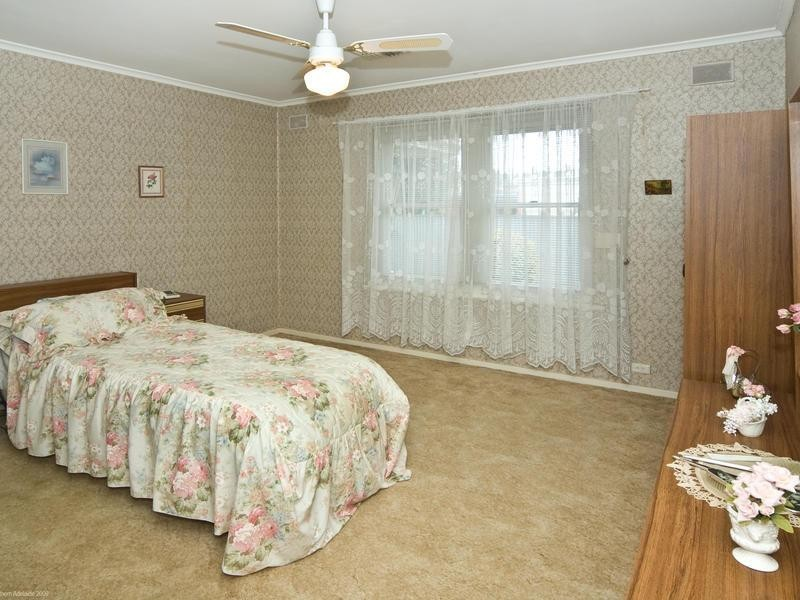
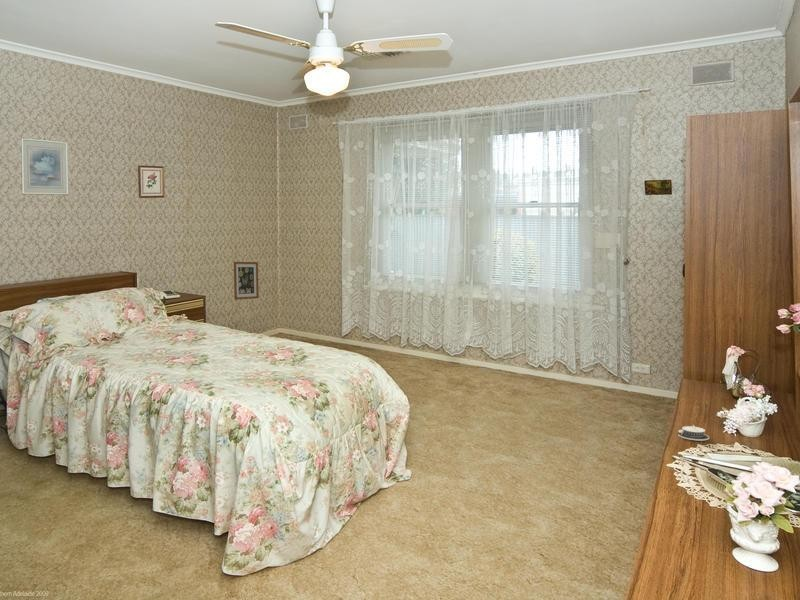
+ wall art [233,261,260,301]
+ architectural model [677,424,710,442]
